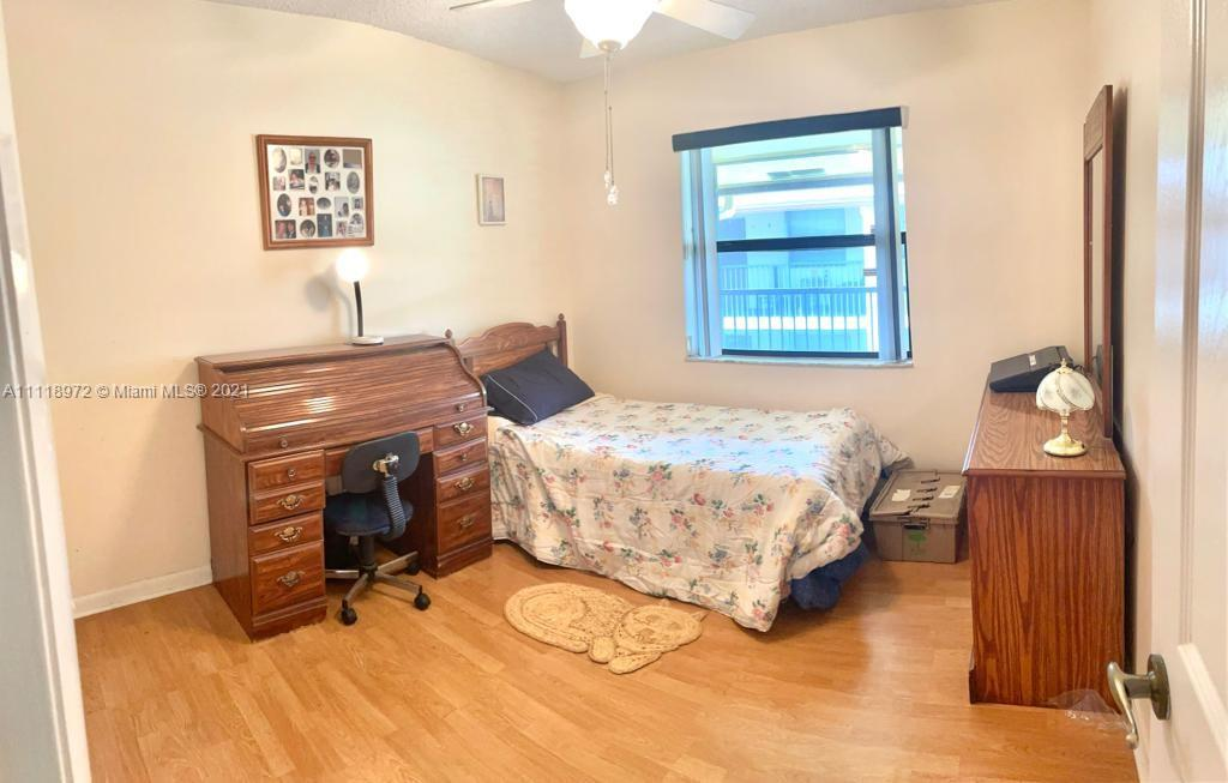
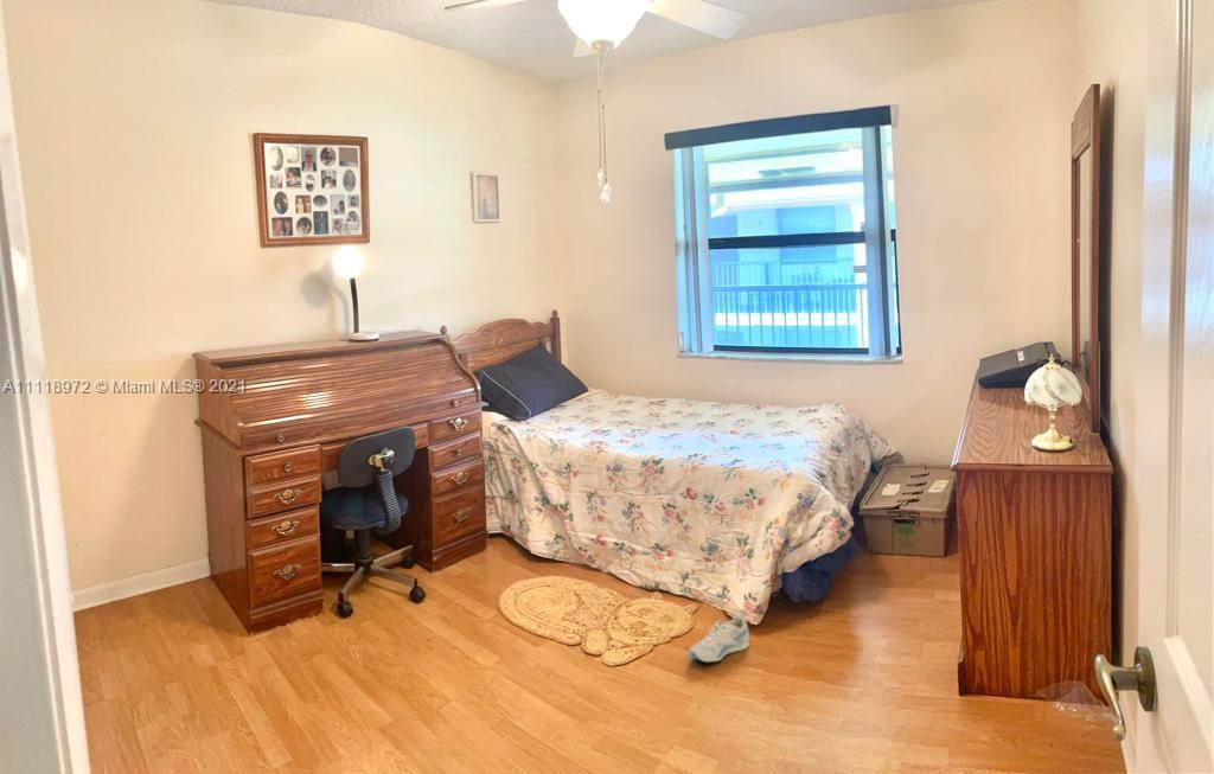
+ sneaker [689,614,750,664]
